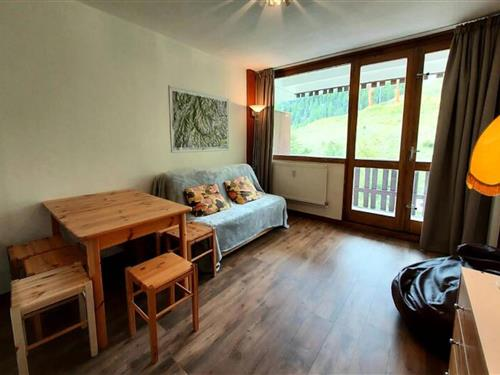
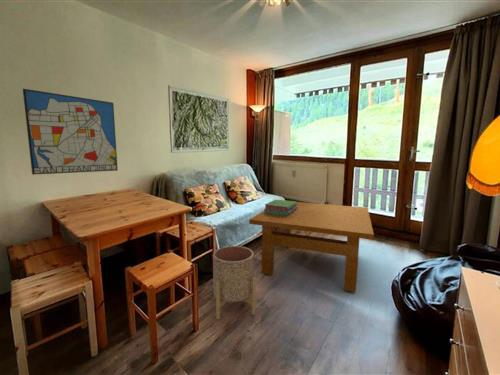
+ wall art [22,88,119,176]
+ planter [212,245,257,320]
+ stack of books [263,199,297,216]
+ table [248,201,375,293]
